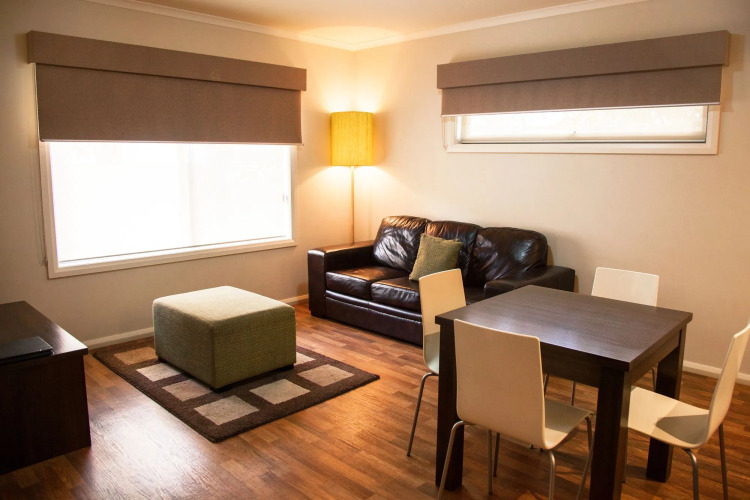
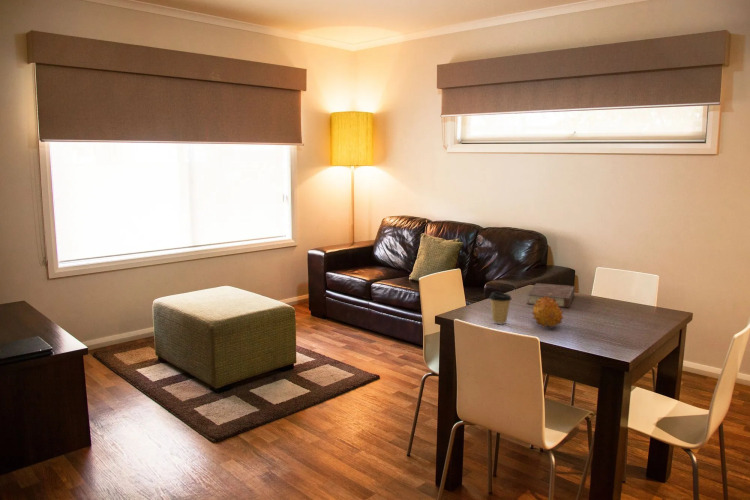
+ coffee cup [488,291,513,325]
+ book [526,282,576,309]
+ fruit [531,296,565,329]
